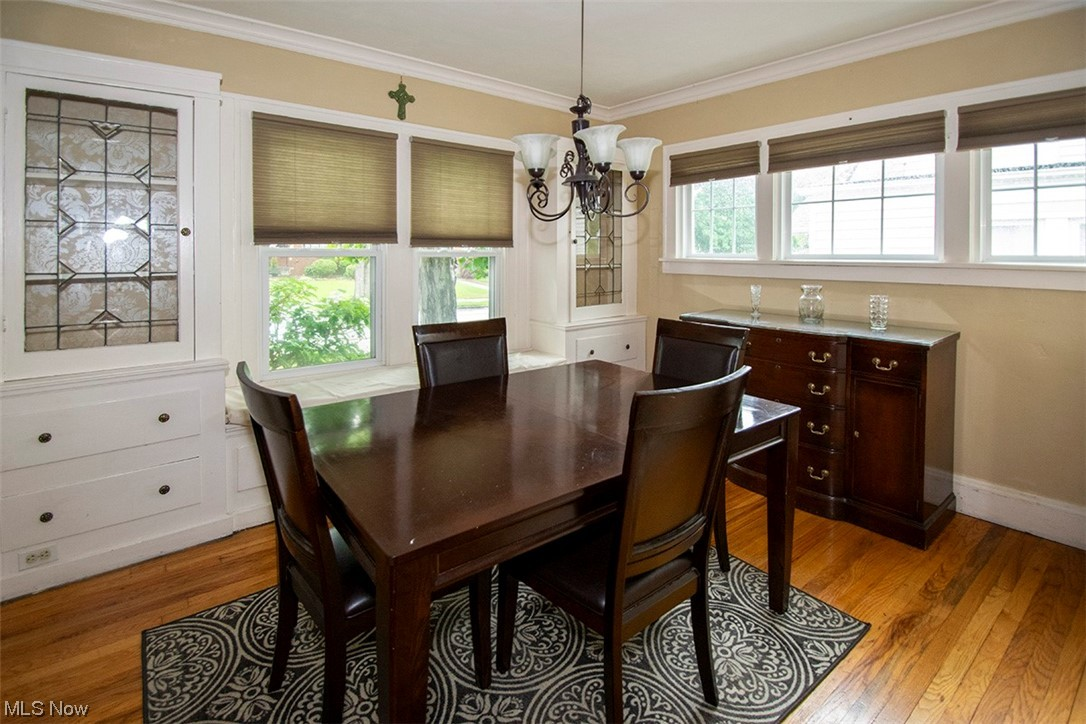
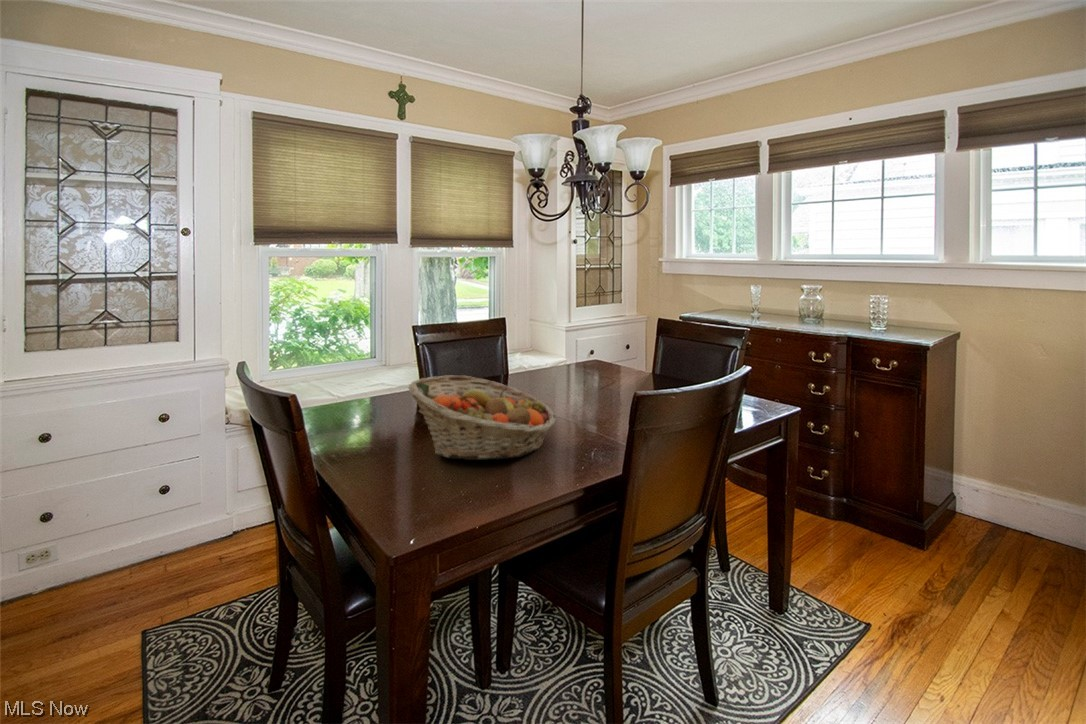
+ fruit basket [407,374,558,461]
